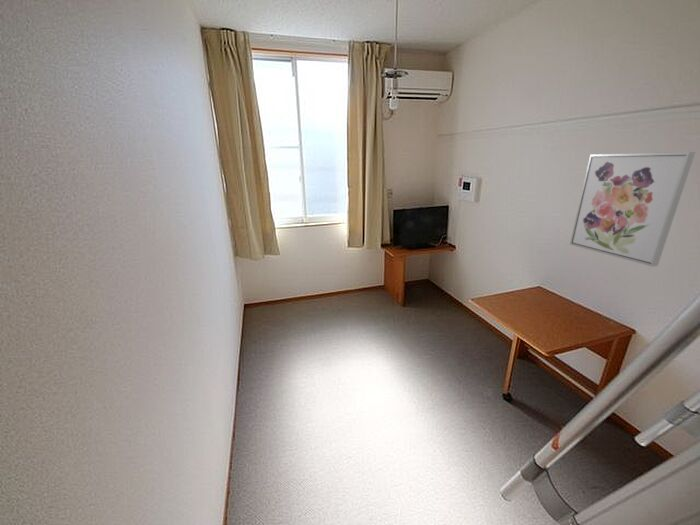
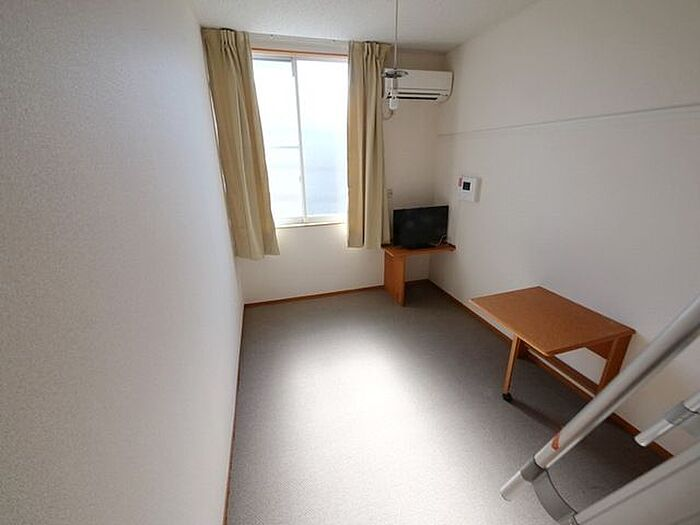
- wall art [569,151,696,268]
